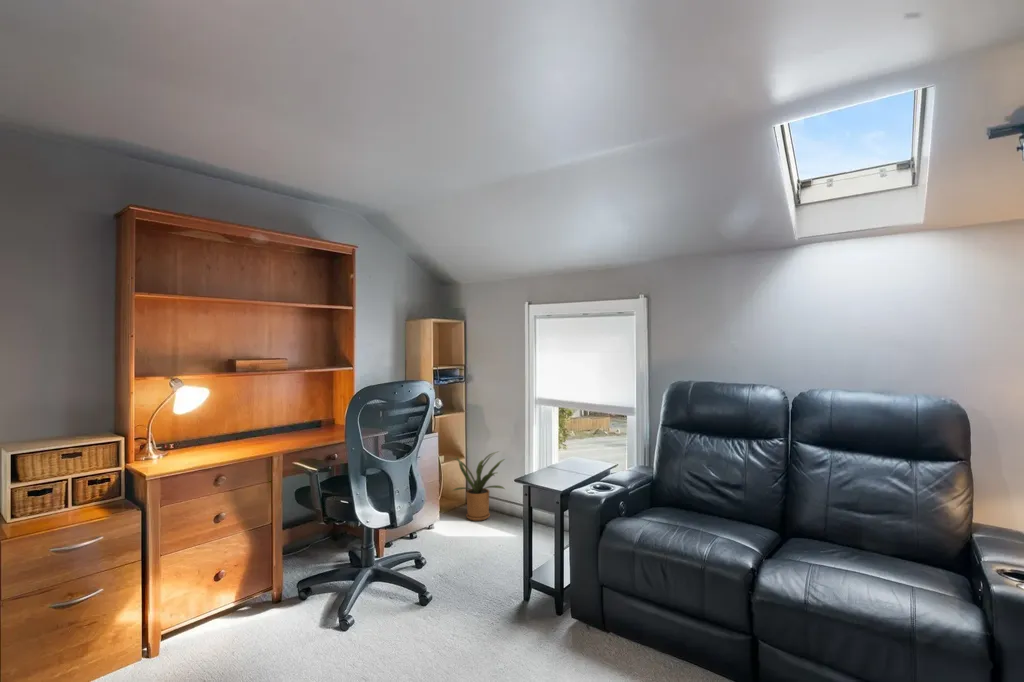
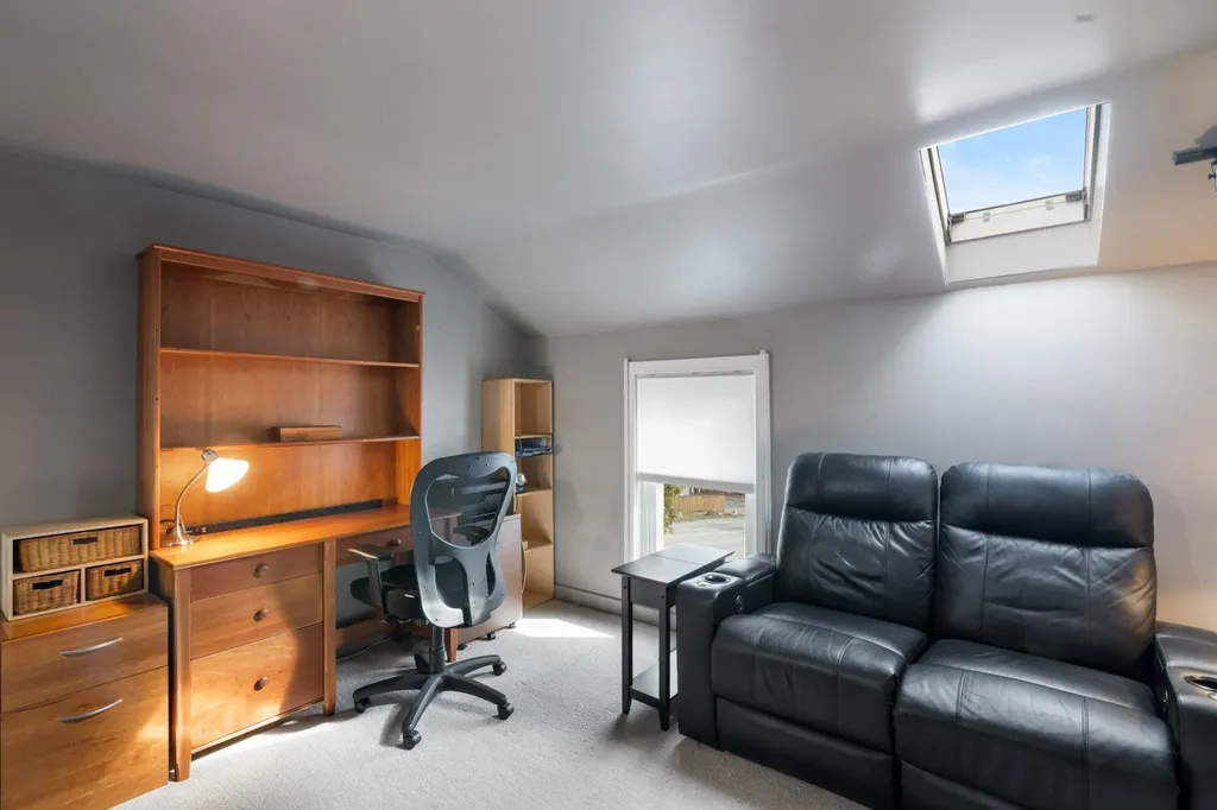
- house plant [449,450,506,522]
